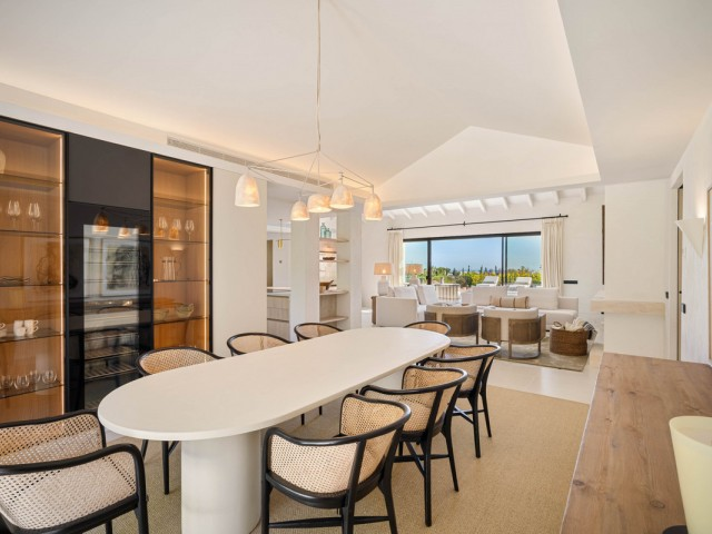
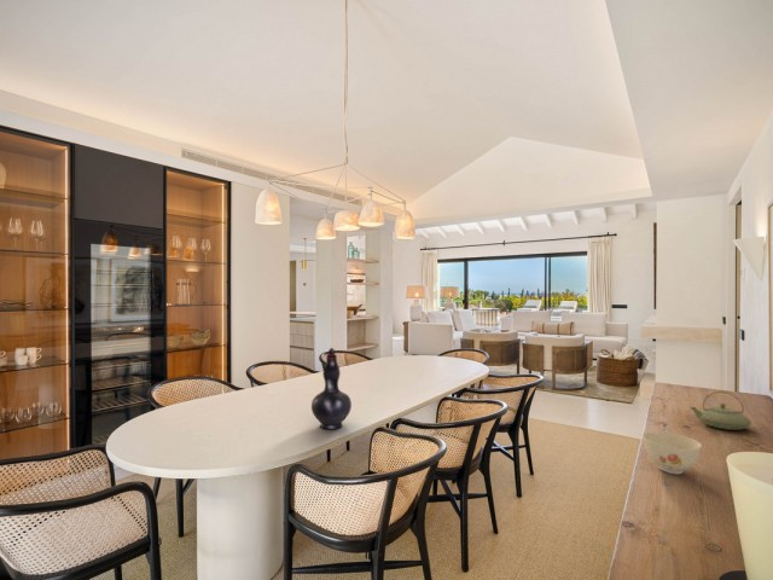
+ bowl [641,430,703,475]
+ teapot [690,390,752,431]
+ decorative vase [310,347,353,430]
